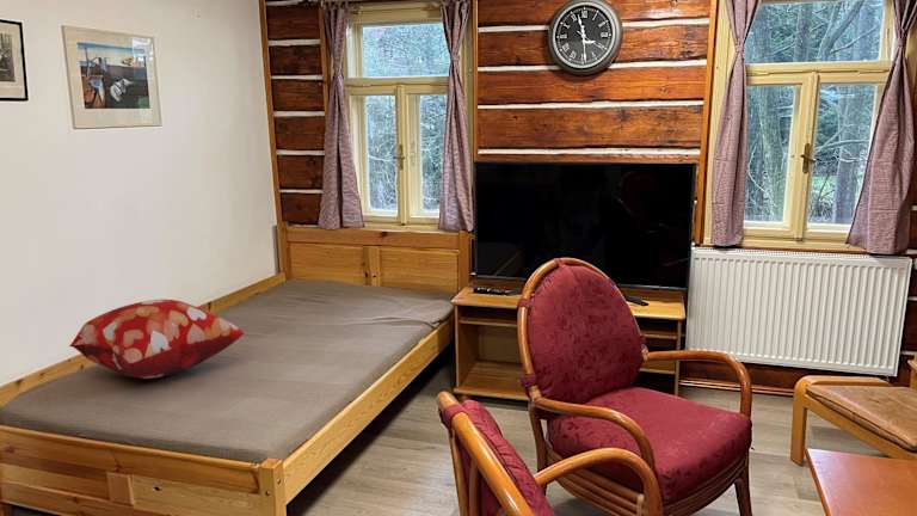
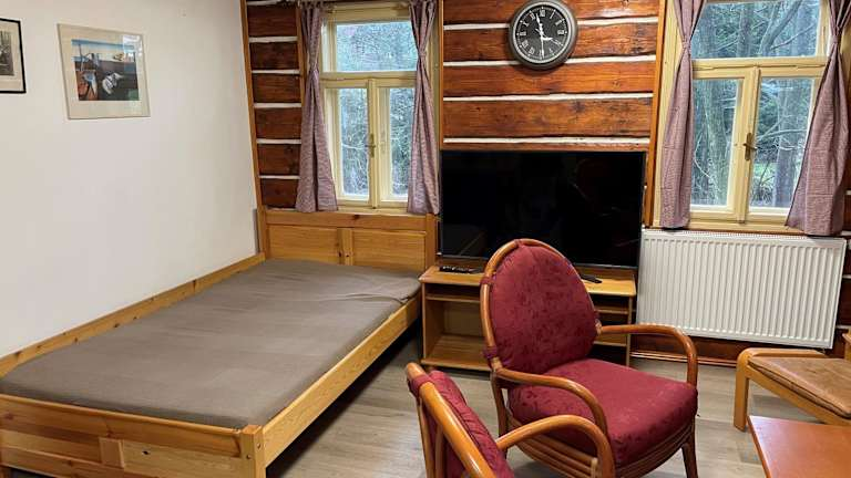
- decorative pillow [68,299,245,380]
